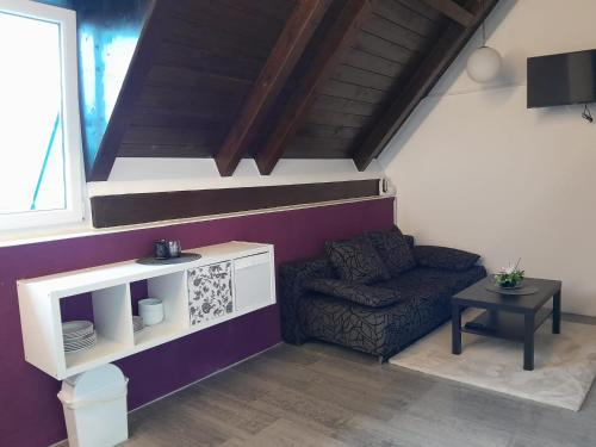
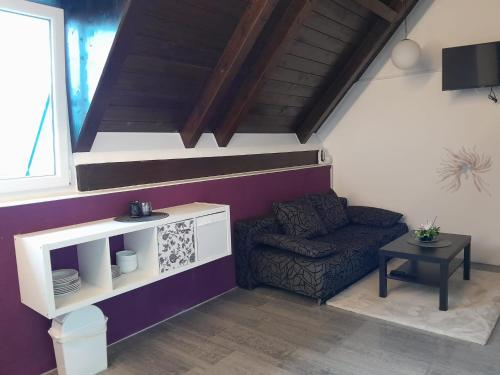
+ wall sculpture [436,144,494,197]
